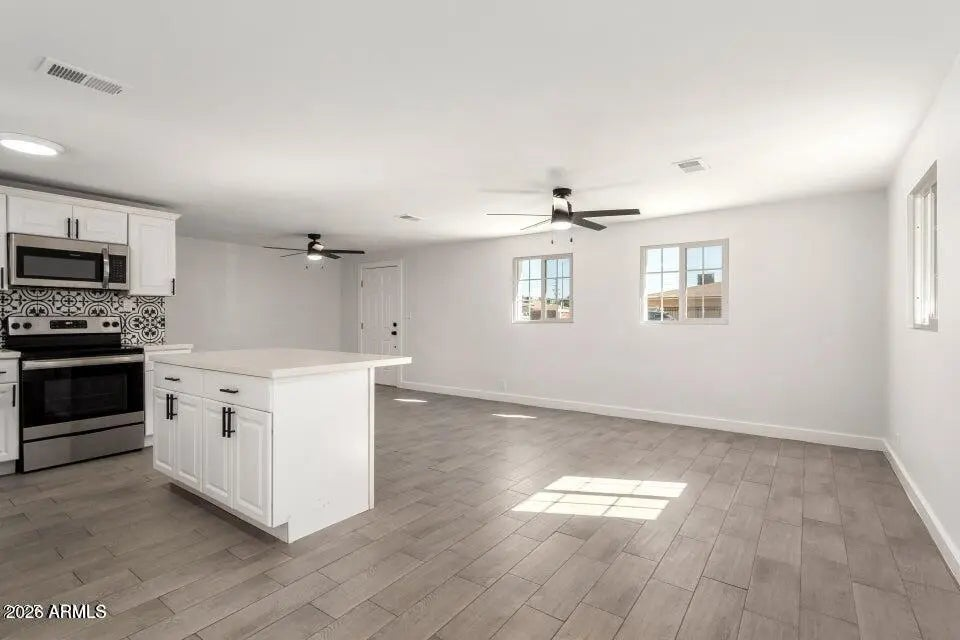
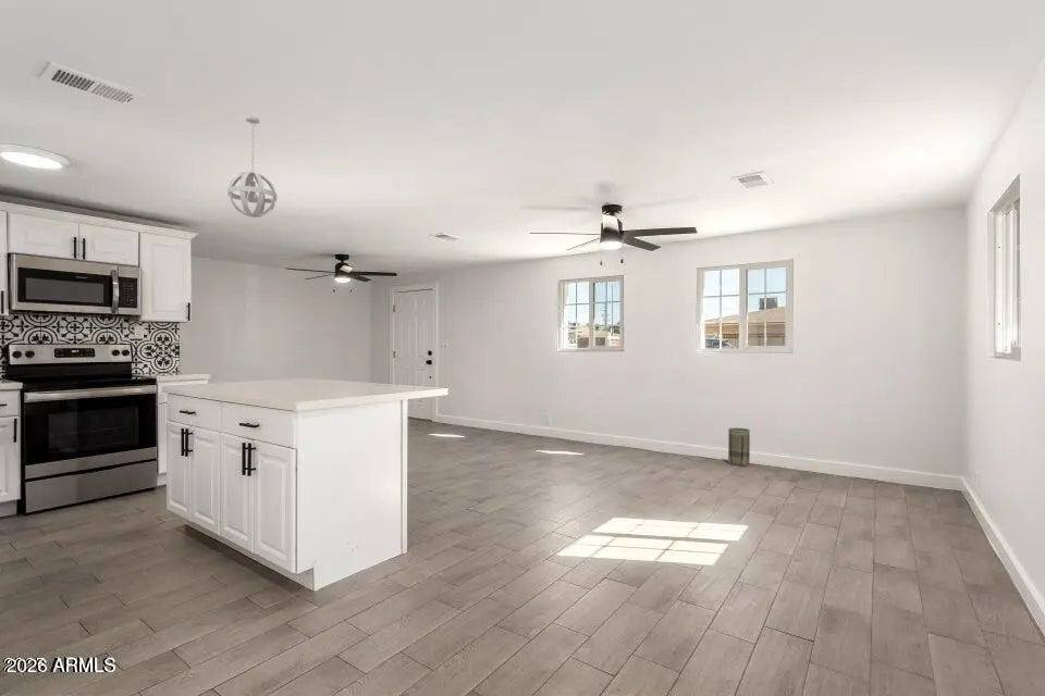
+ pendant light [226,115,278,219]
+ basket [727,426,751,467]
